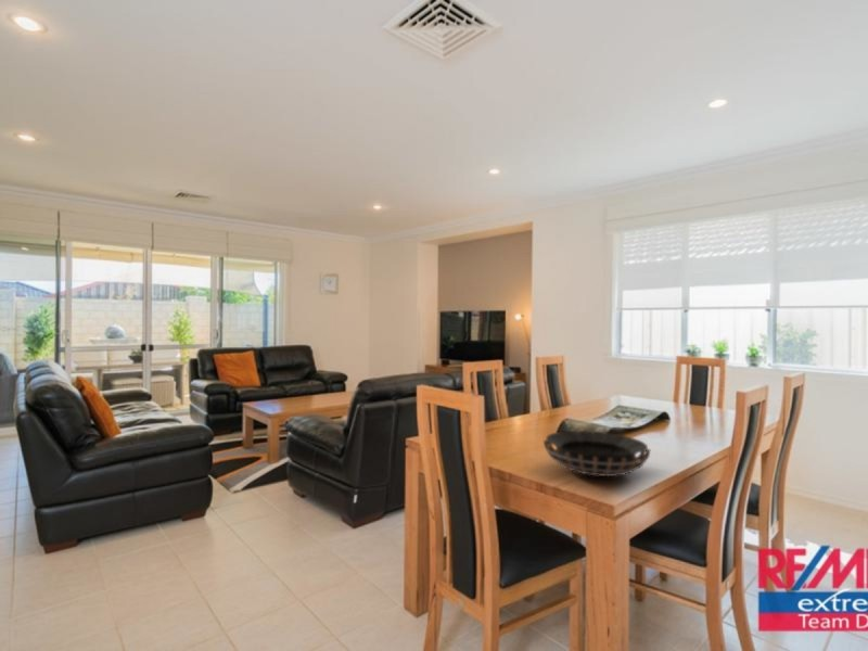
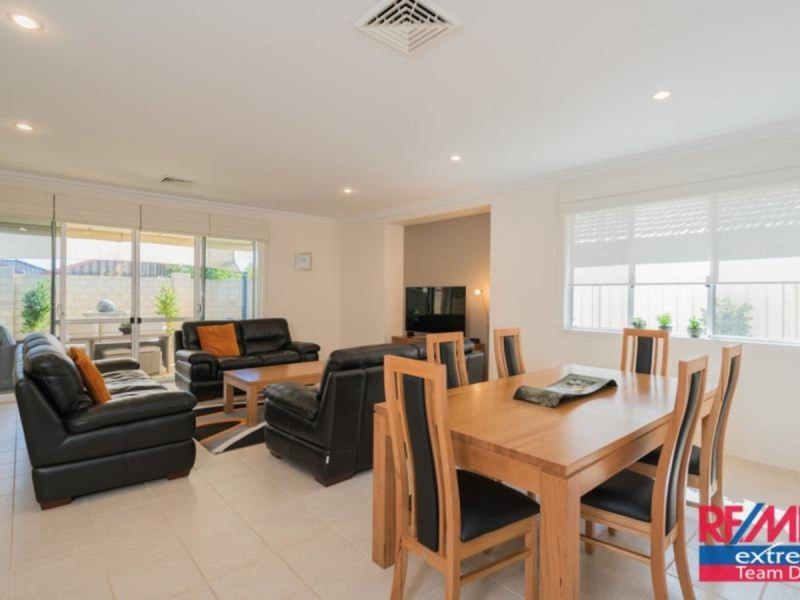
- decorative bowl [542,430,651,477]
